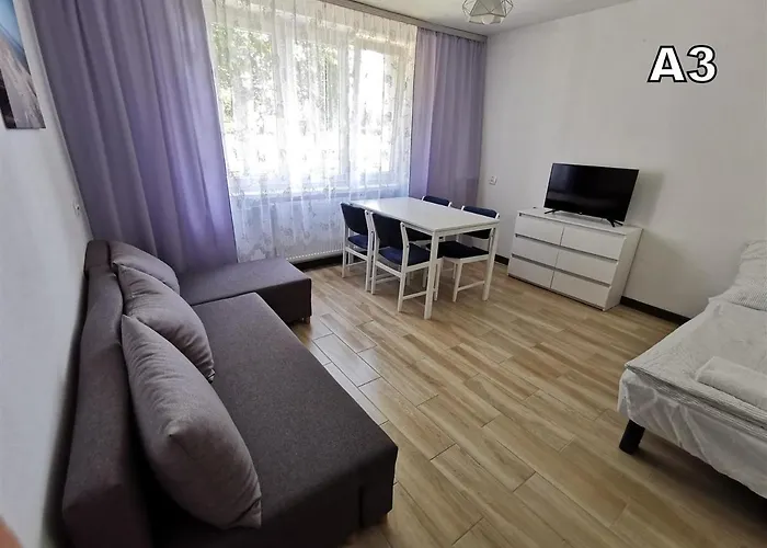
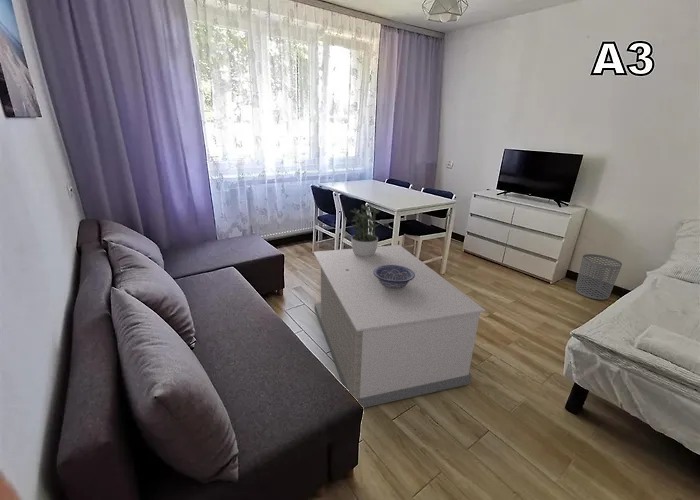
+ decorative bowl [373,265,415,291]
+ waste bin [575,253,623,301]
+ coffee table [312,244,486,409]
+ potted plant [349,203,381,257]
